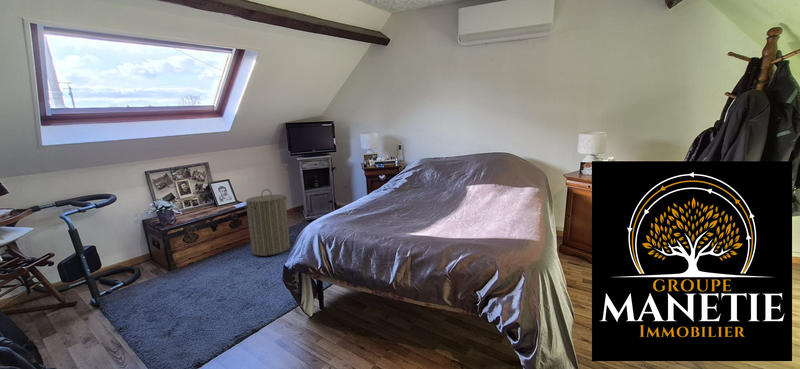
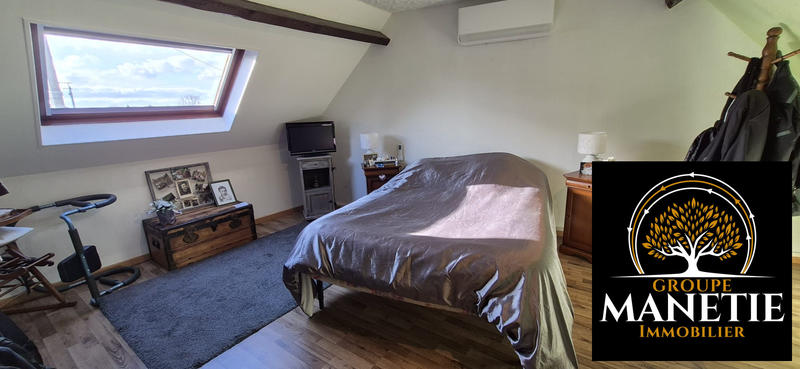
- laundry hamper [243,188,291,257]
